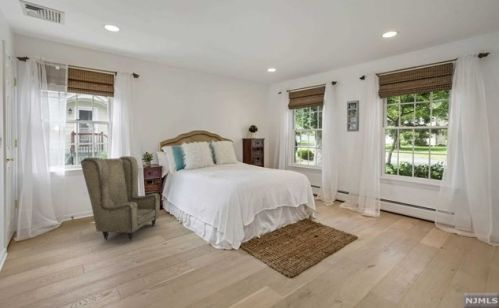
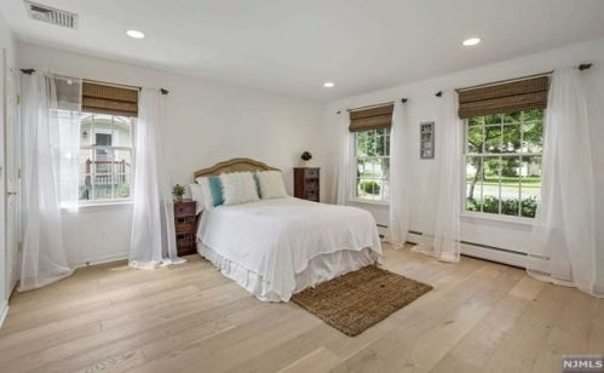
- armchair [80,155,161,242]
